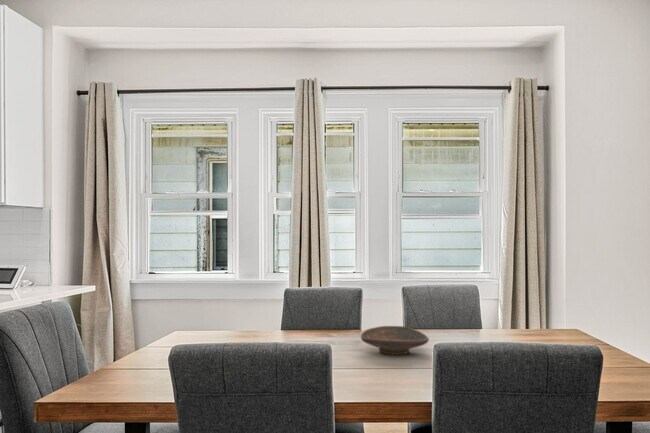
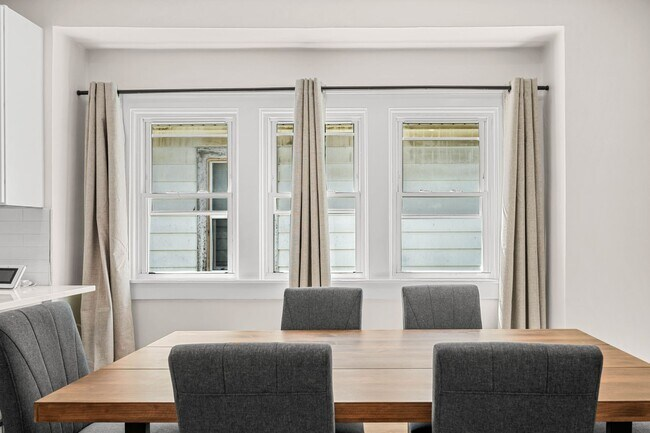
- decorative bowl [360,325,430,356]
